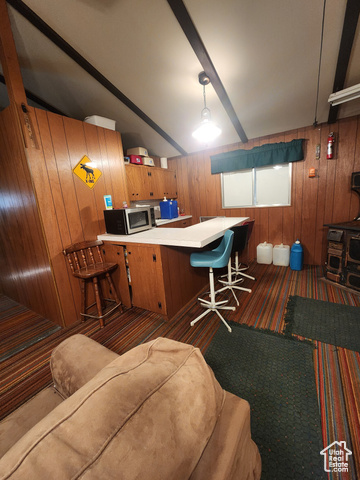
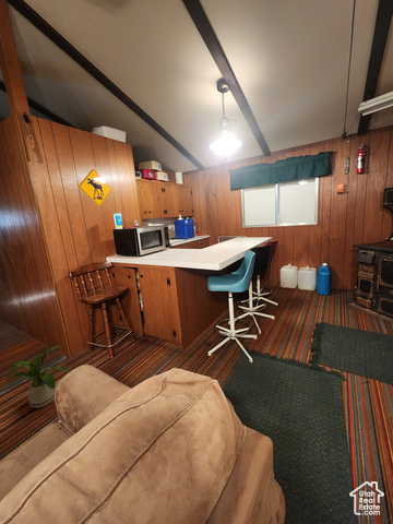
+ house plant [2,345,71,408]
